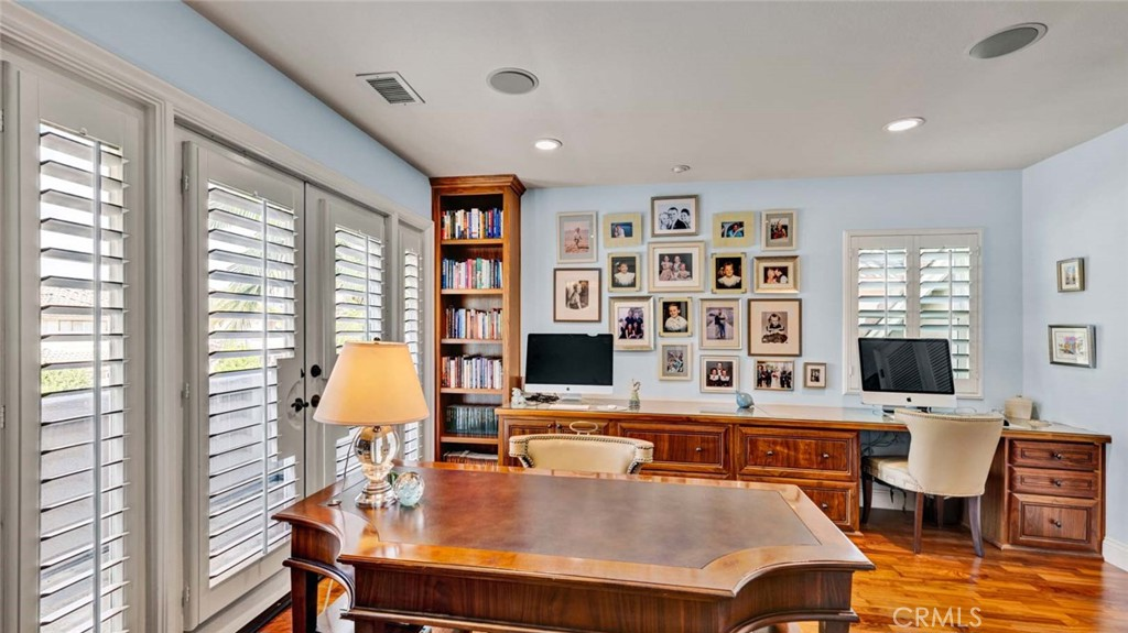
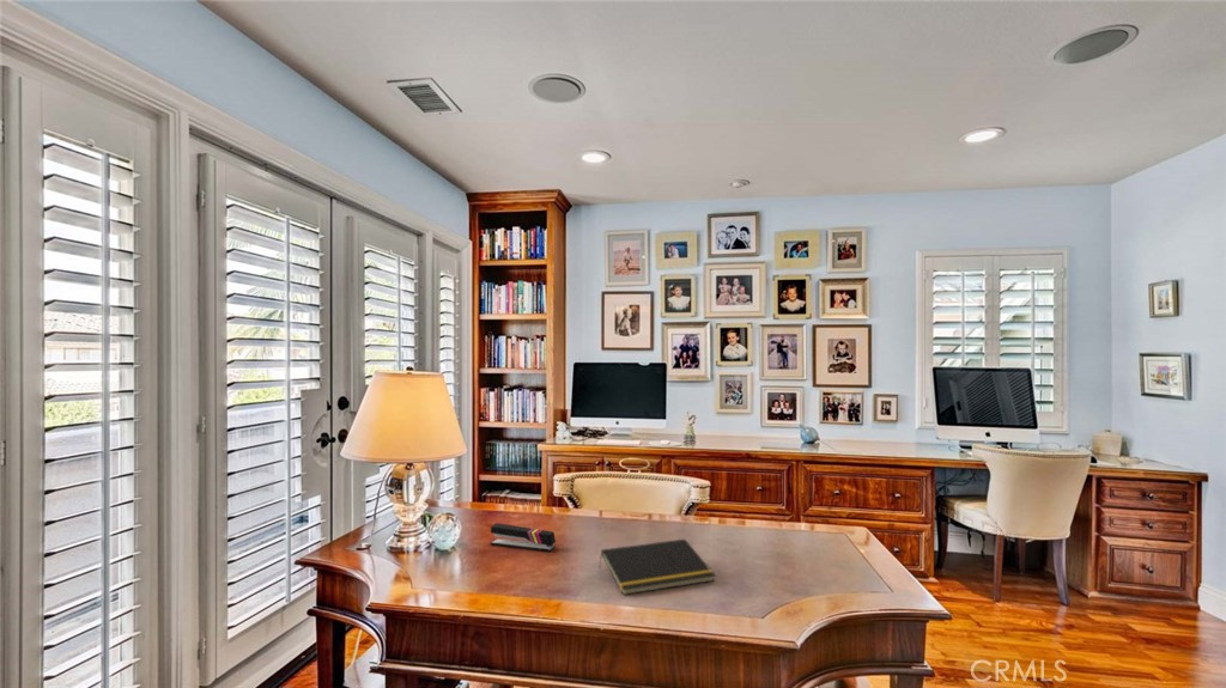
+ stapler [488,522,557,553]
+ notepad [597,538,716,596]
